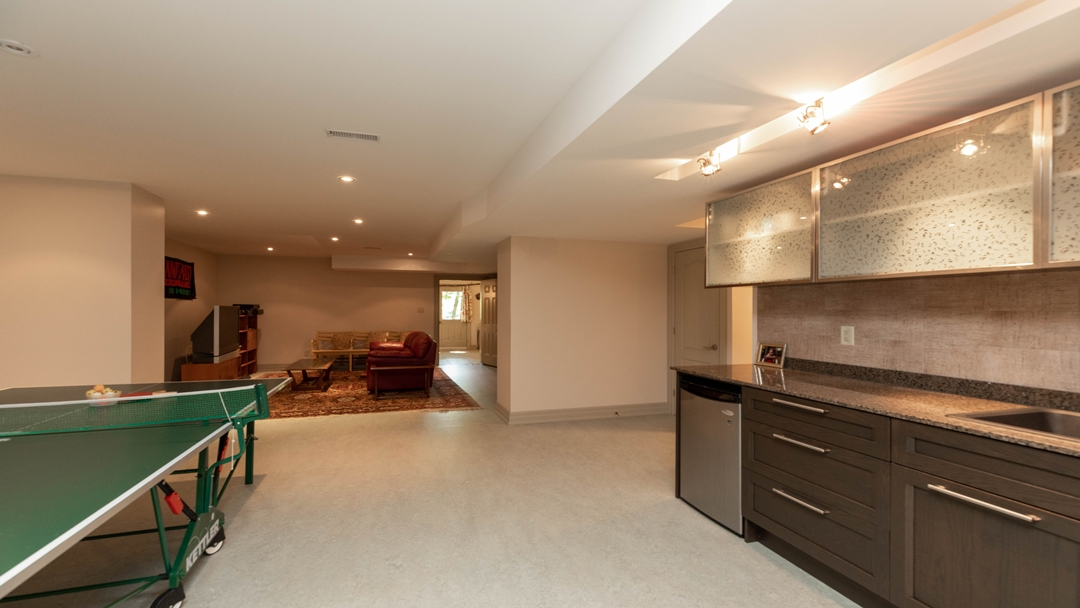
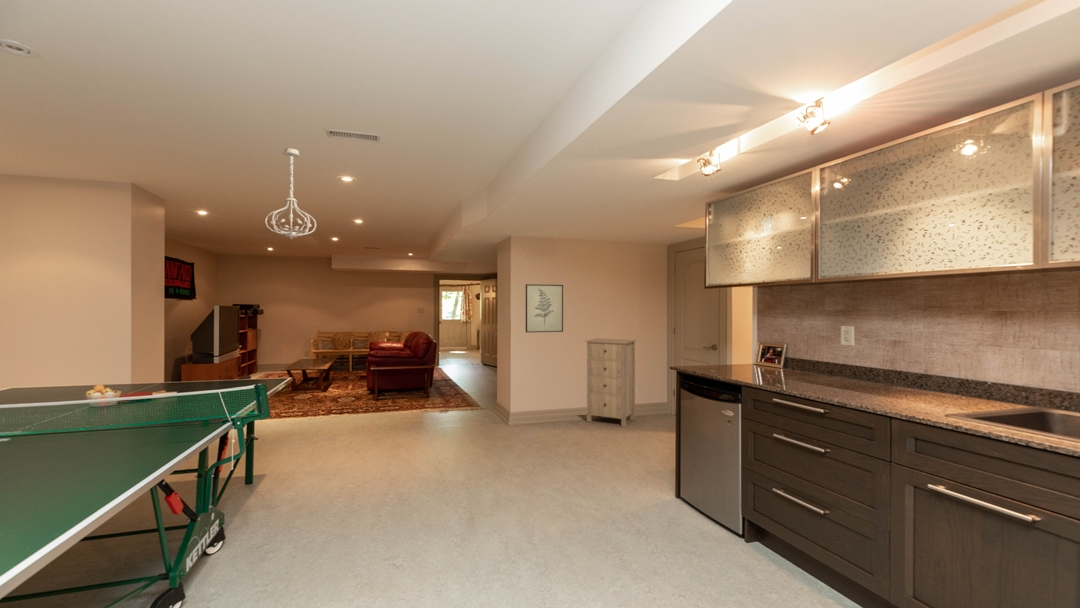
+ ceiling light fixture [264,147,317,240]
+ storage cabinet [584,338,637,428]
+ wall art [525,283,564,333]
